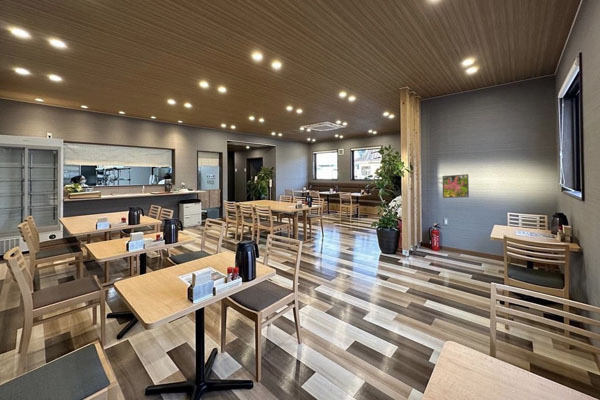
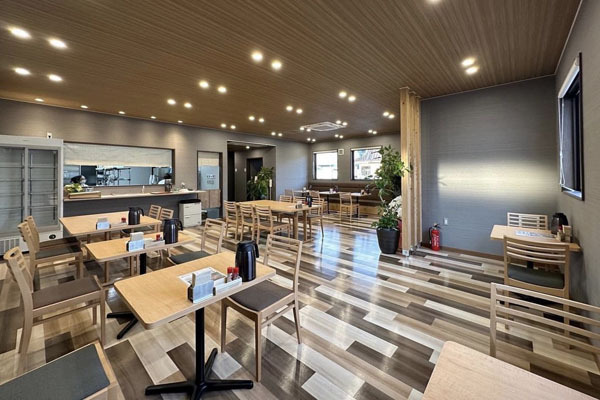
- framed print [442,173,470,199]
